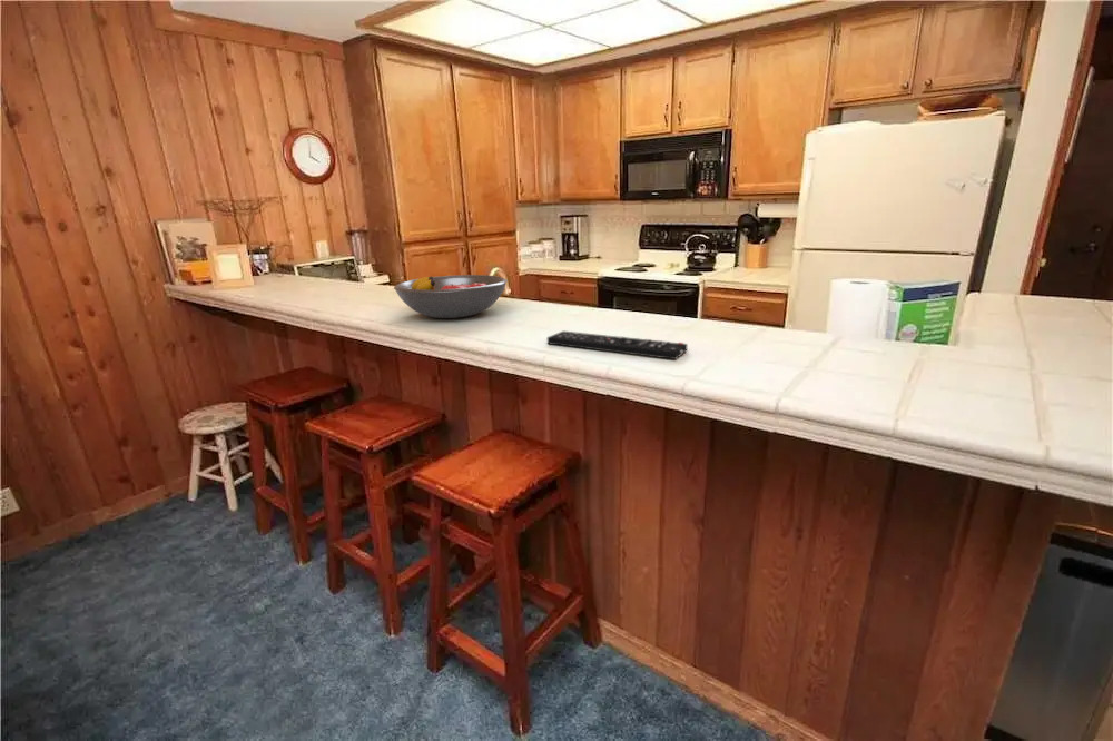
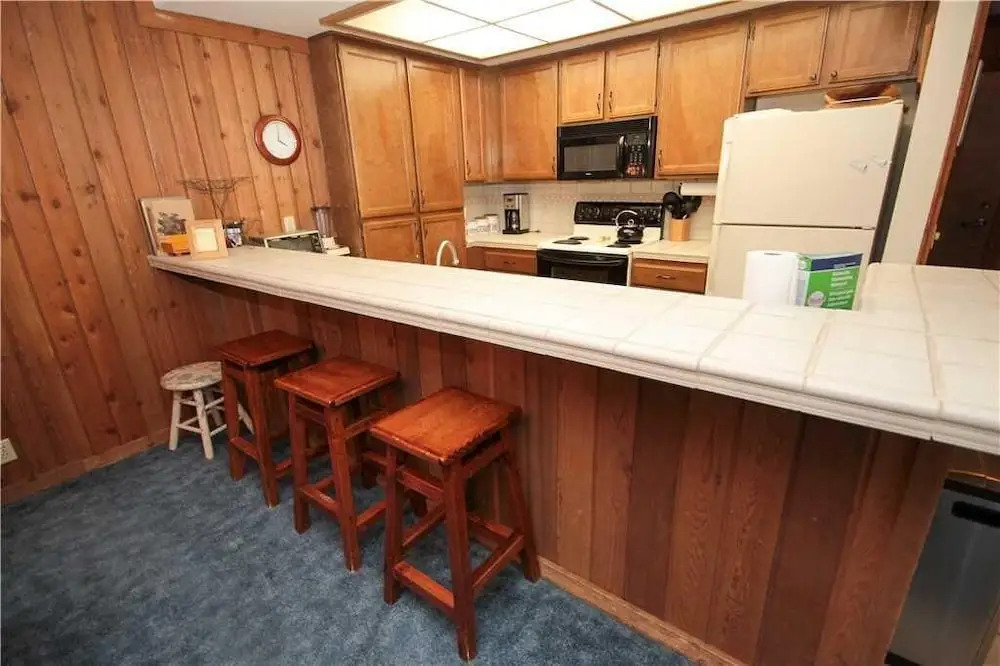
- fruit bowl [393,274,509,319]
- remote control [546,329,689,360]
